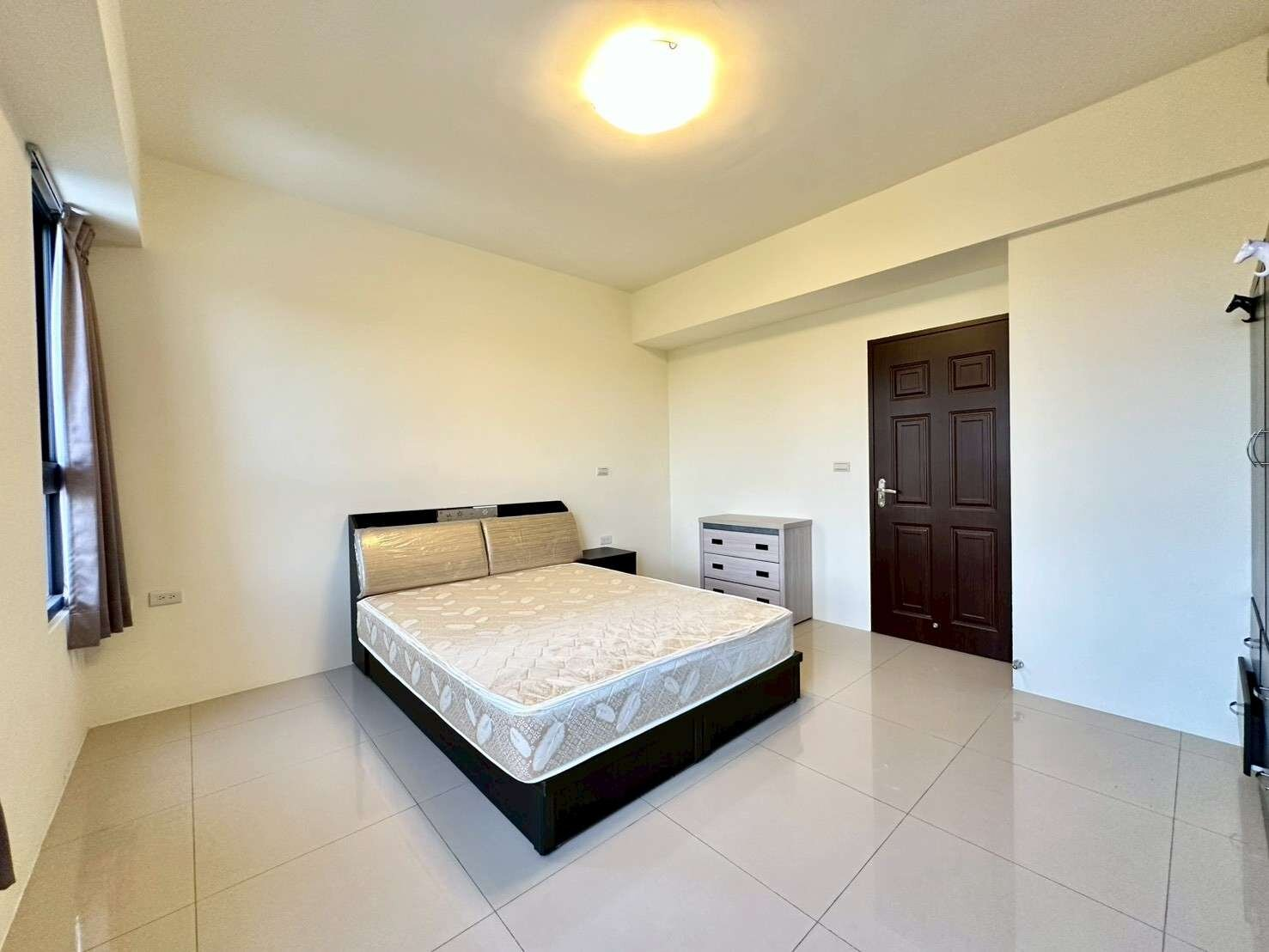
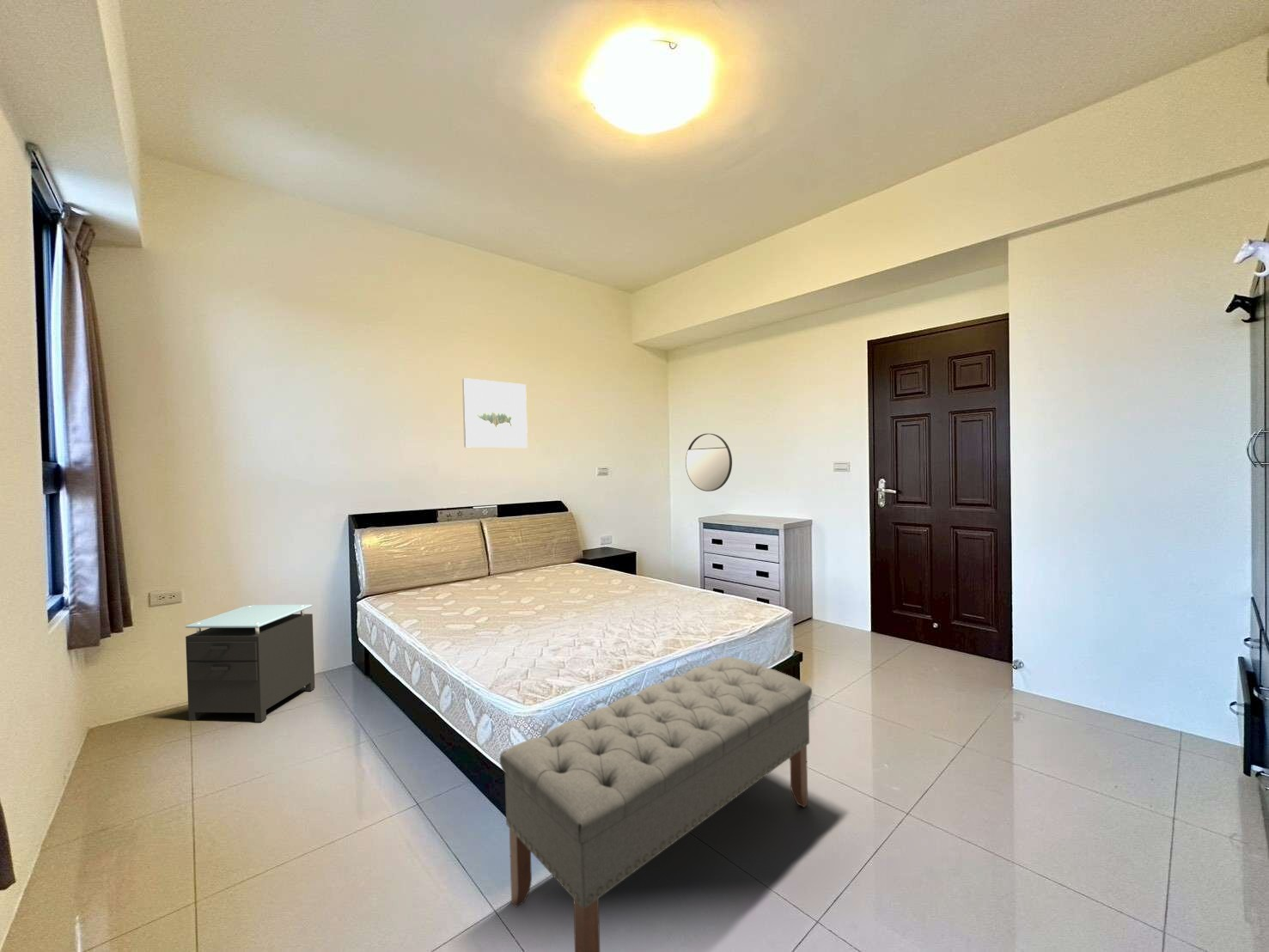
+ bench [499,656,813,952]
+ nightstand [185,604,315,723]
+ wall art [461,377,528,449]
+ home mirror [685,433,733,492]
